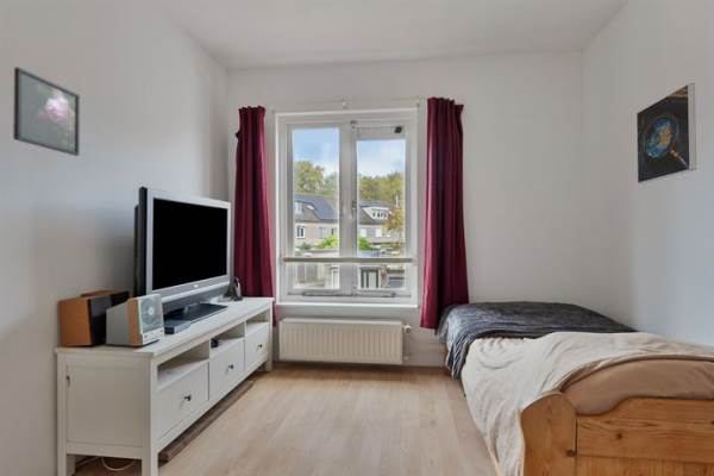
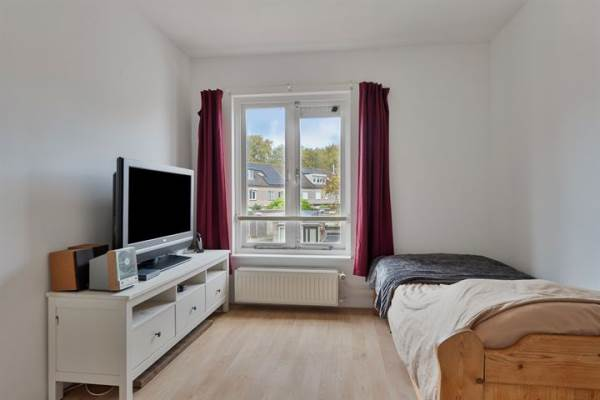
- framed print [635,82,697,184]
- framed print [12,67,81,157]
